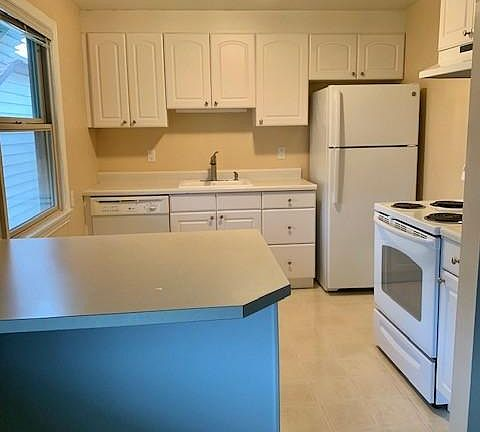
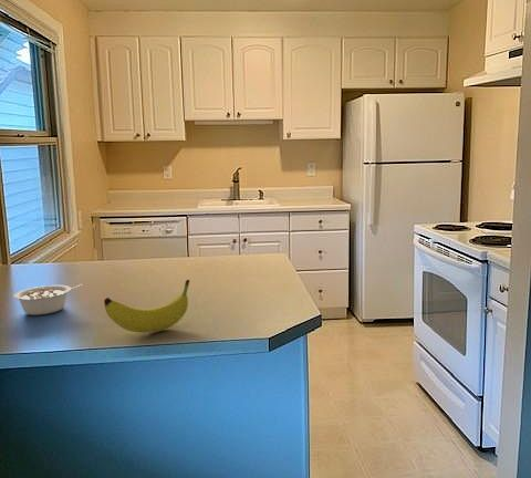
+ fruit [103,279,190,333]
+ legume [13,283,82,316]
